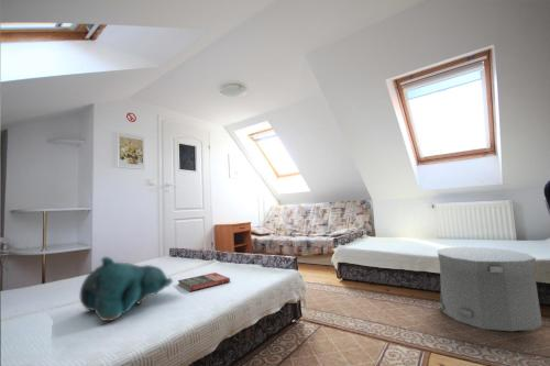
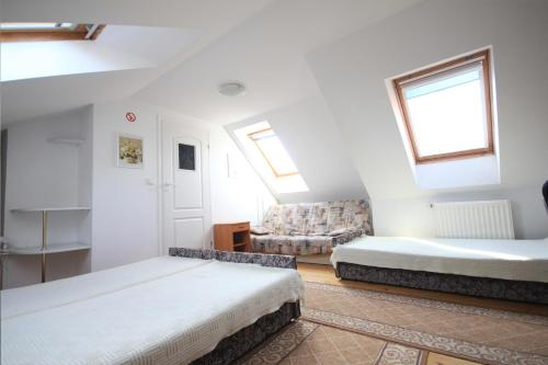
- trash can [436,246,543,332]
- teddy bear [79,256,174,322]
- book [177,271,231,292]
